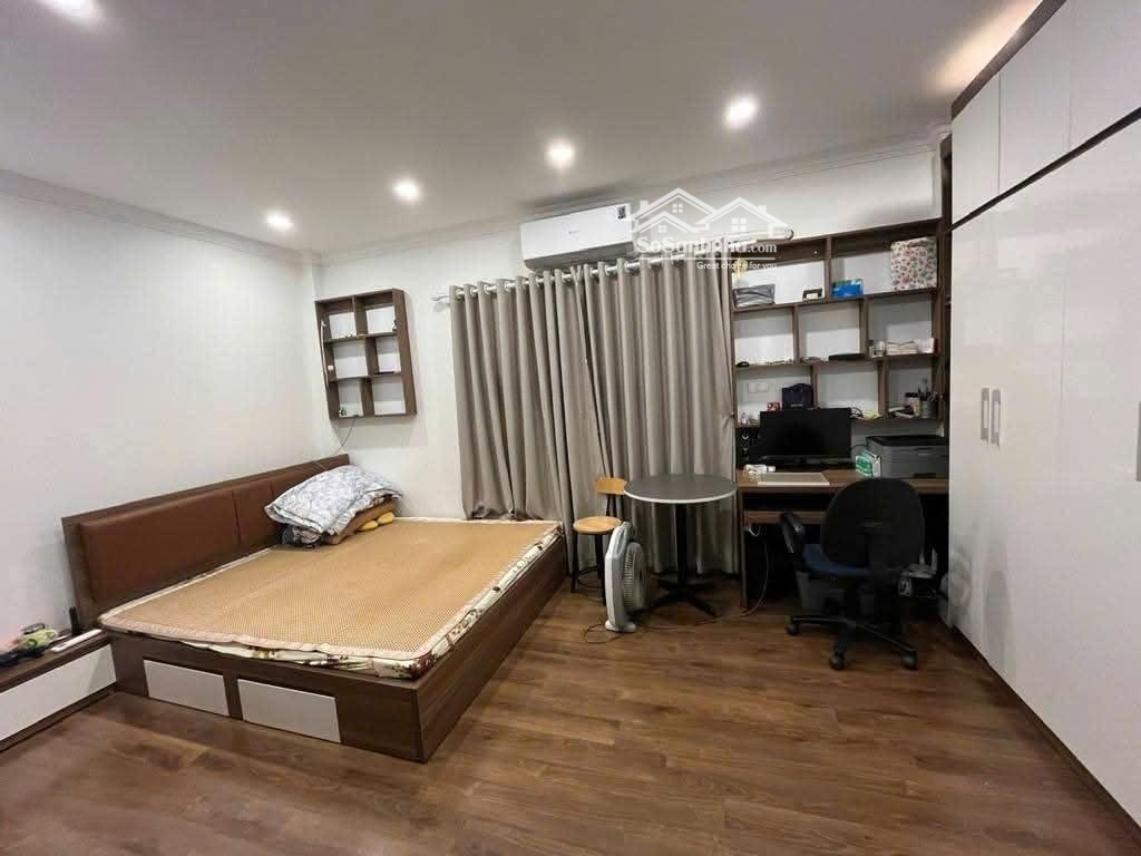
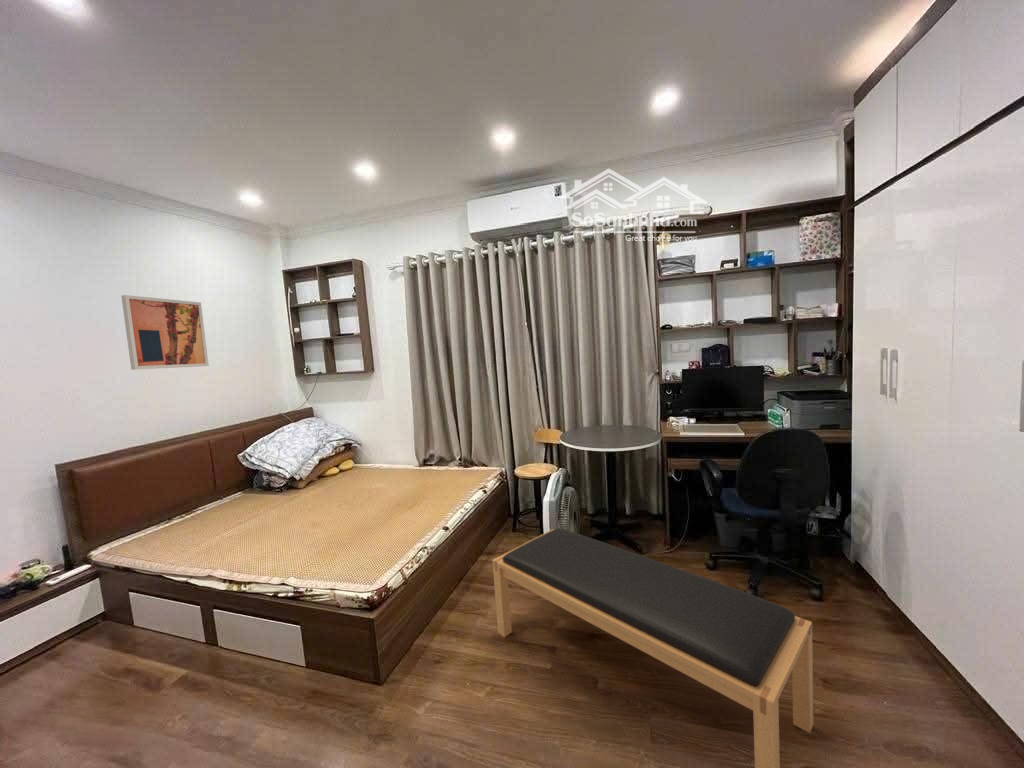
+ bench [492,527,814,768]
+ wall art [120,294,210,371]
